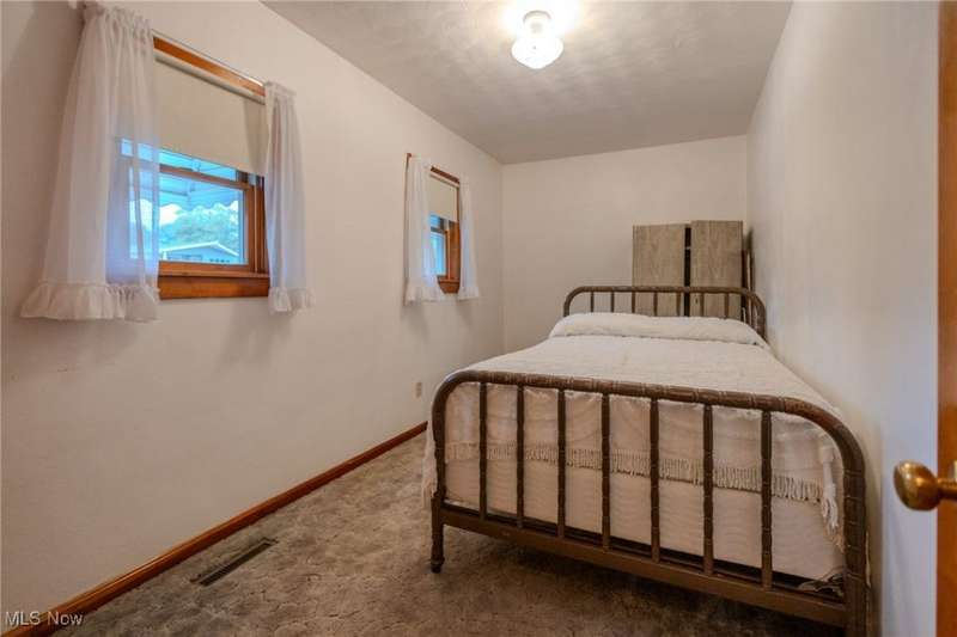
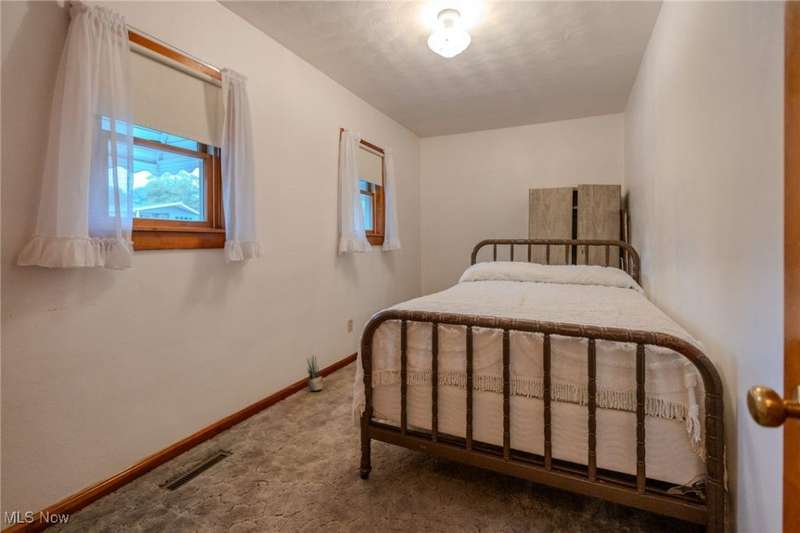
+ potted plant [305,354,324,392]
